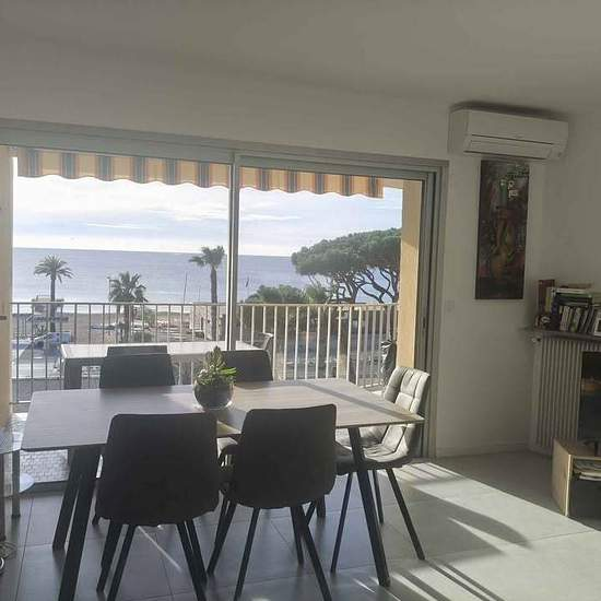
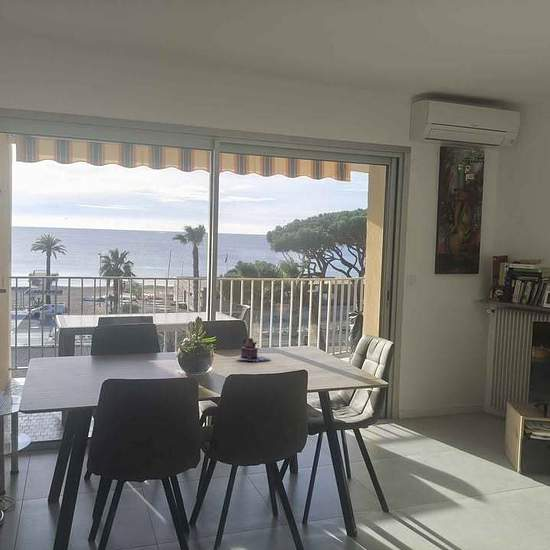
+ teapot [235,337,271,362]
